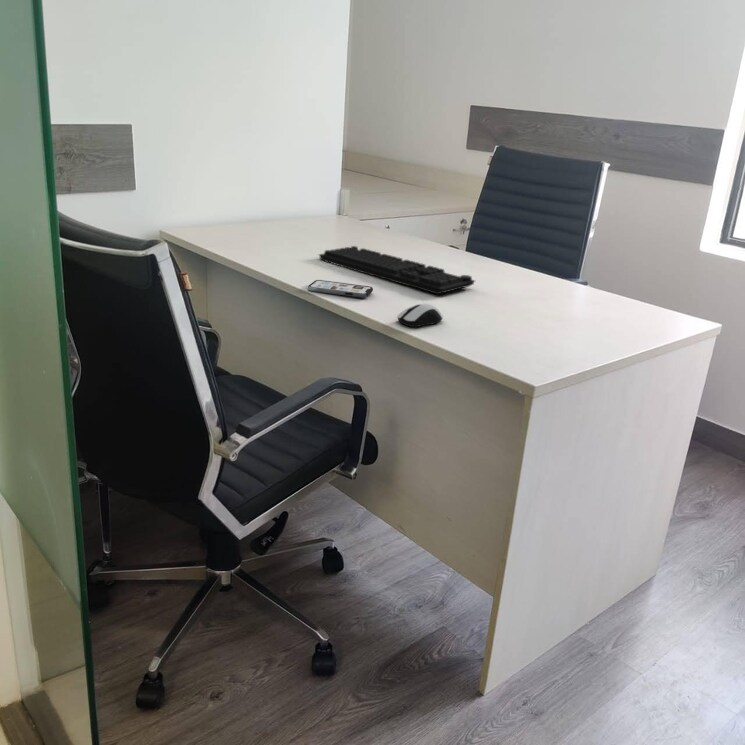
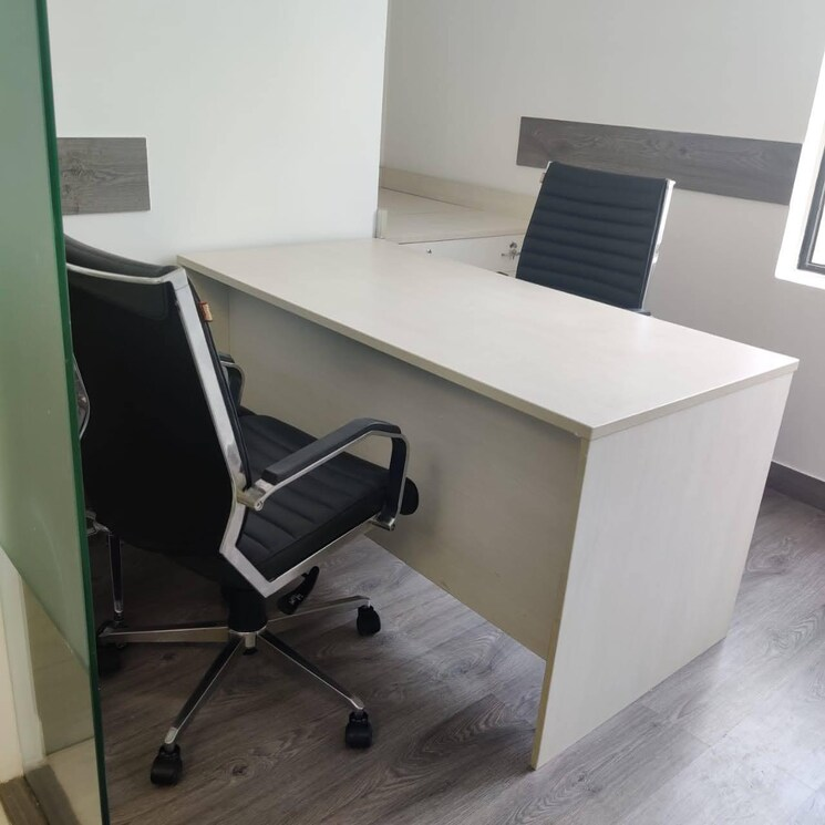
- computer mouse [396,302,444,328]
- keyboard [318,245,476,295]
- phone case [307,279,374,299]
